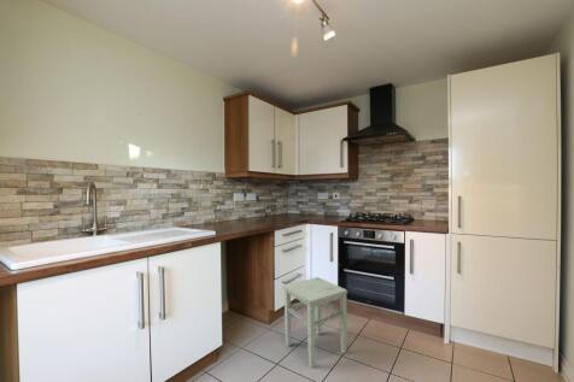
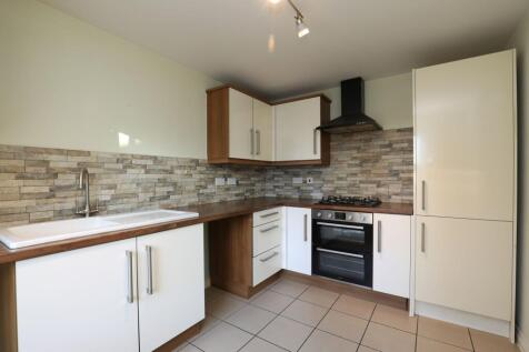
- stool [282,276,348,370]
